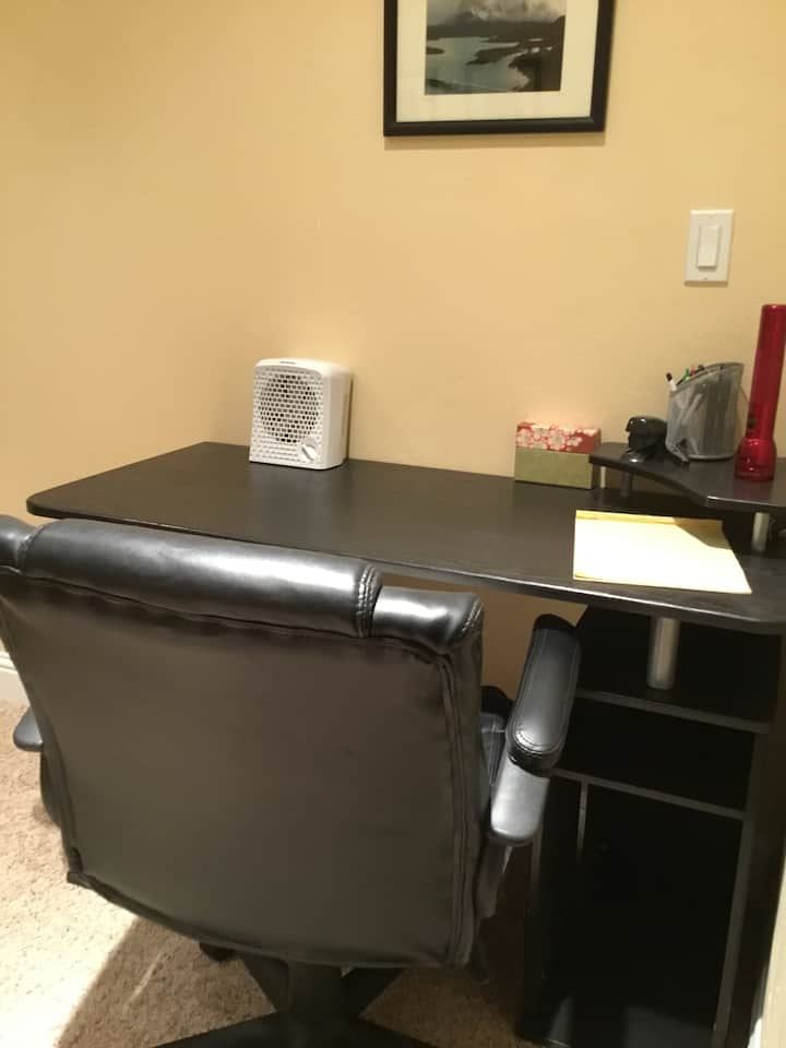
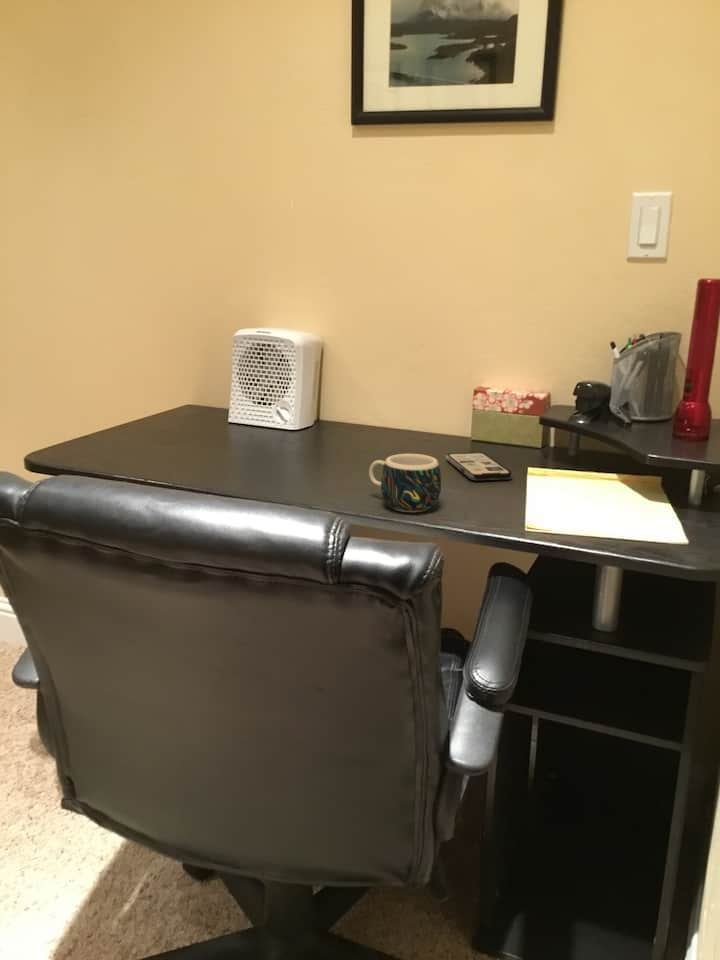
+ mug [368,453,442,513]
+ phone case [445,451,513,481]
